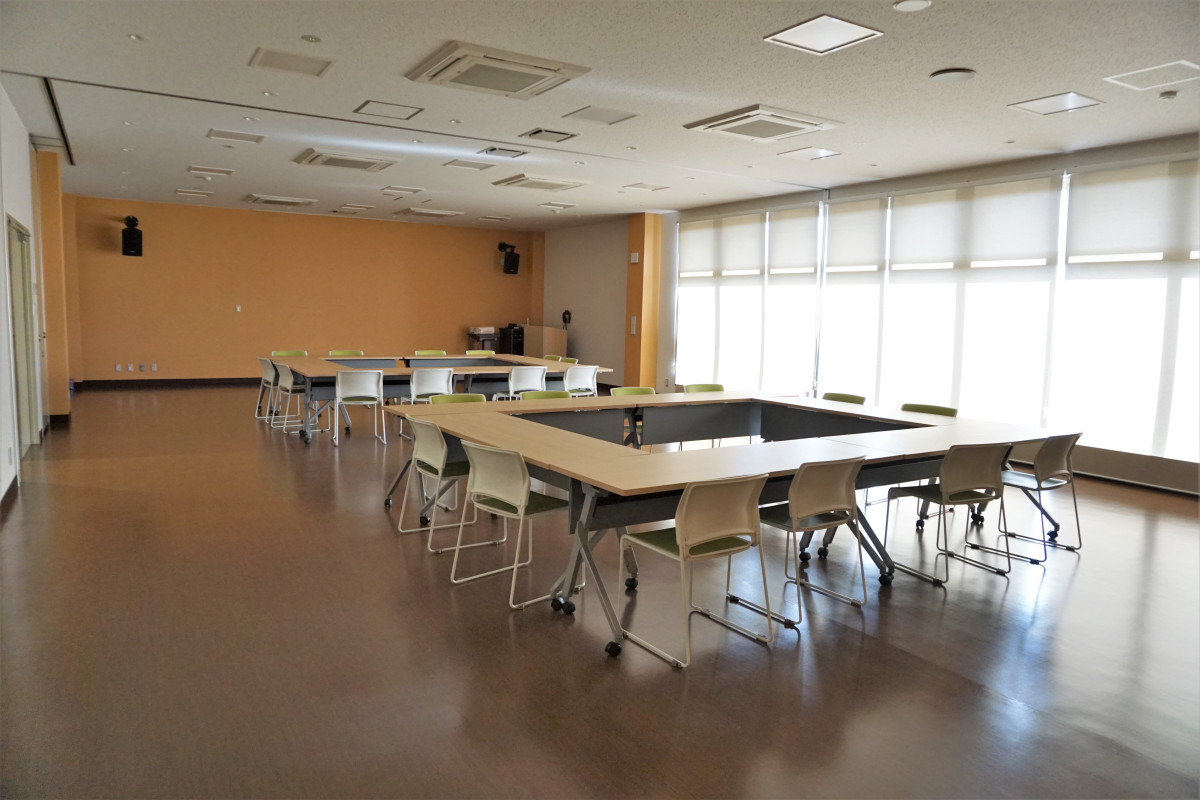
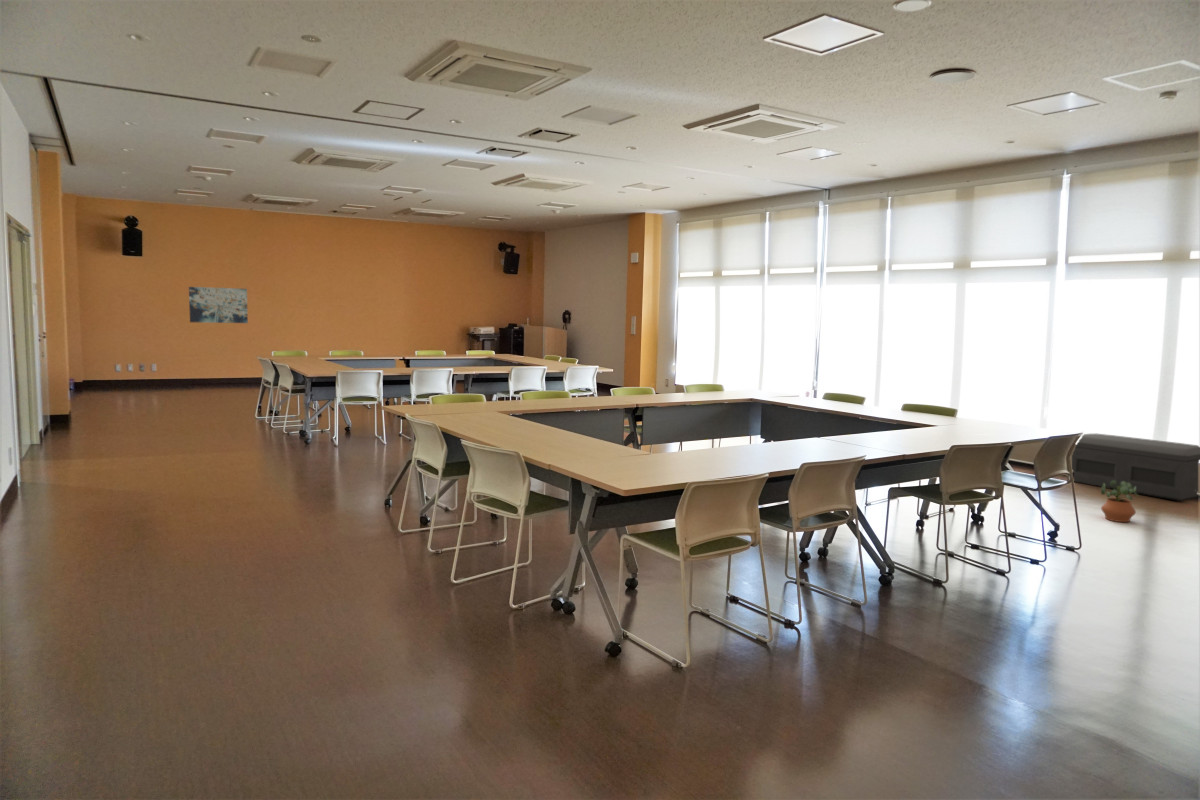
+ storage bench [1071,432,1200,502]
+ wall art [188,286,249,324]
+ potted plant [1100,480,1141,523]
